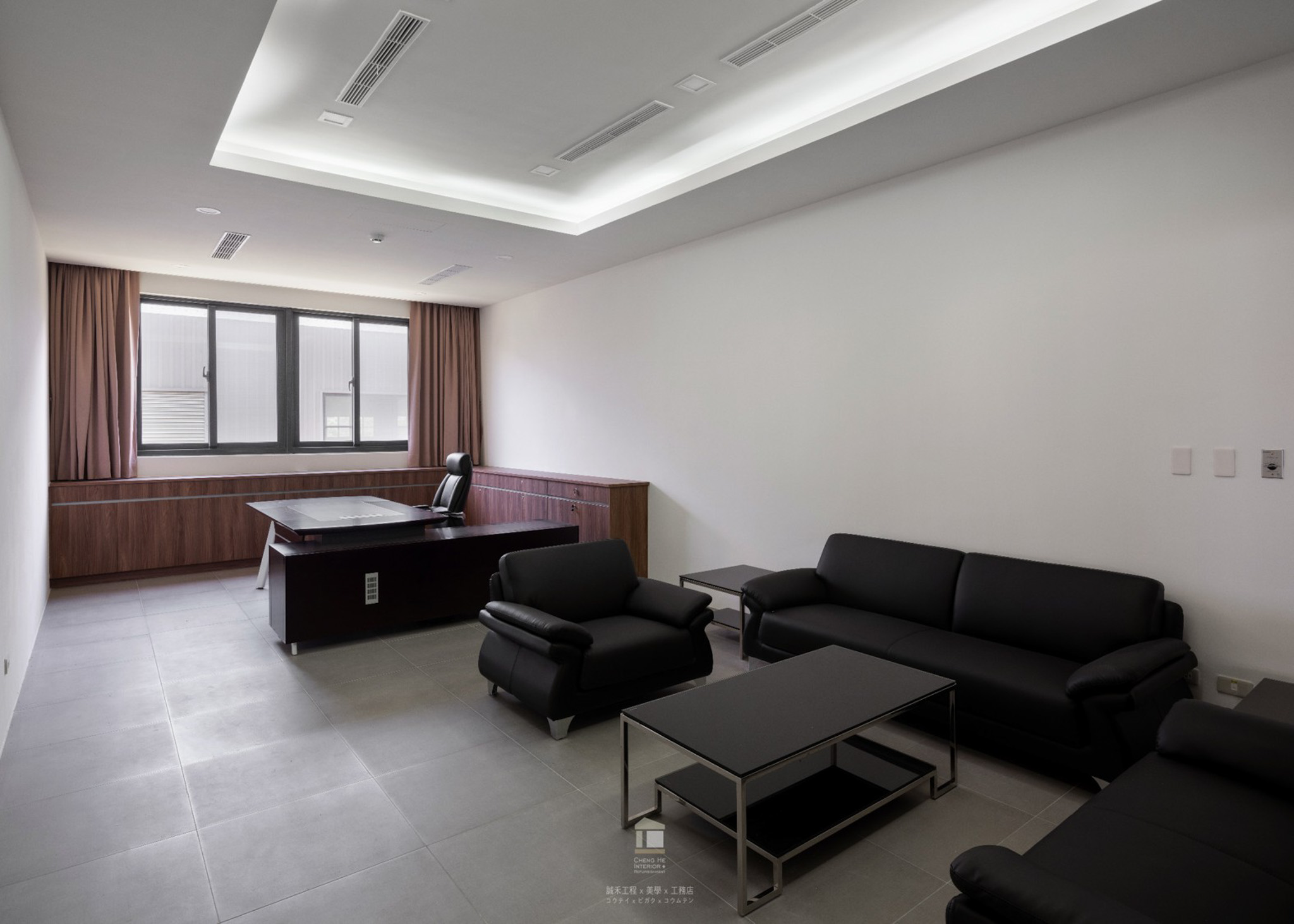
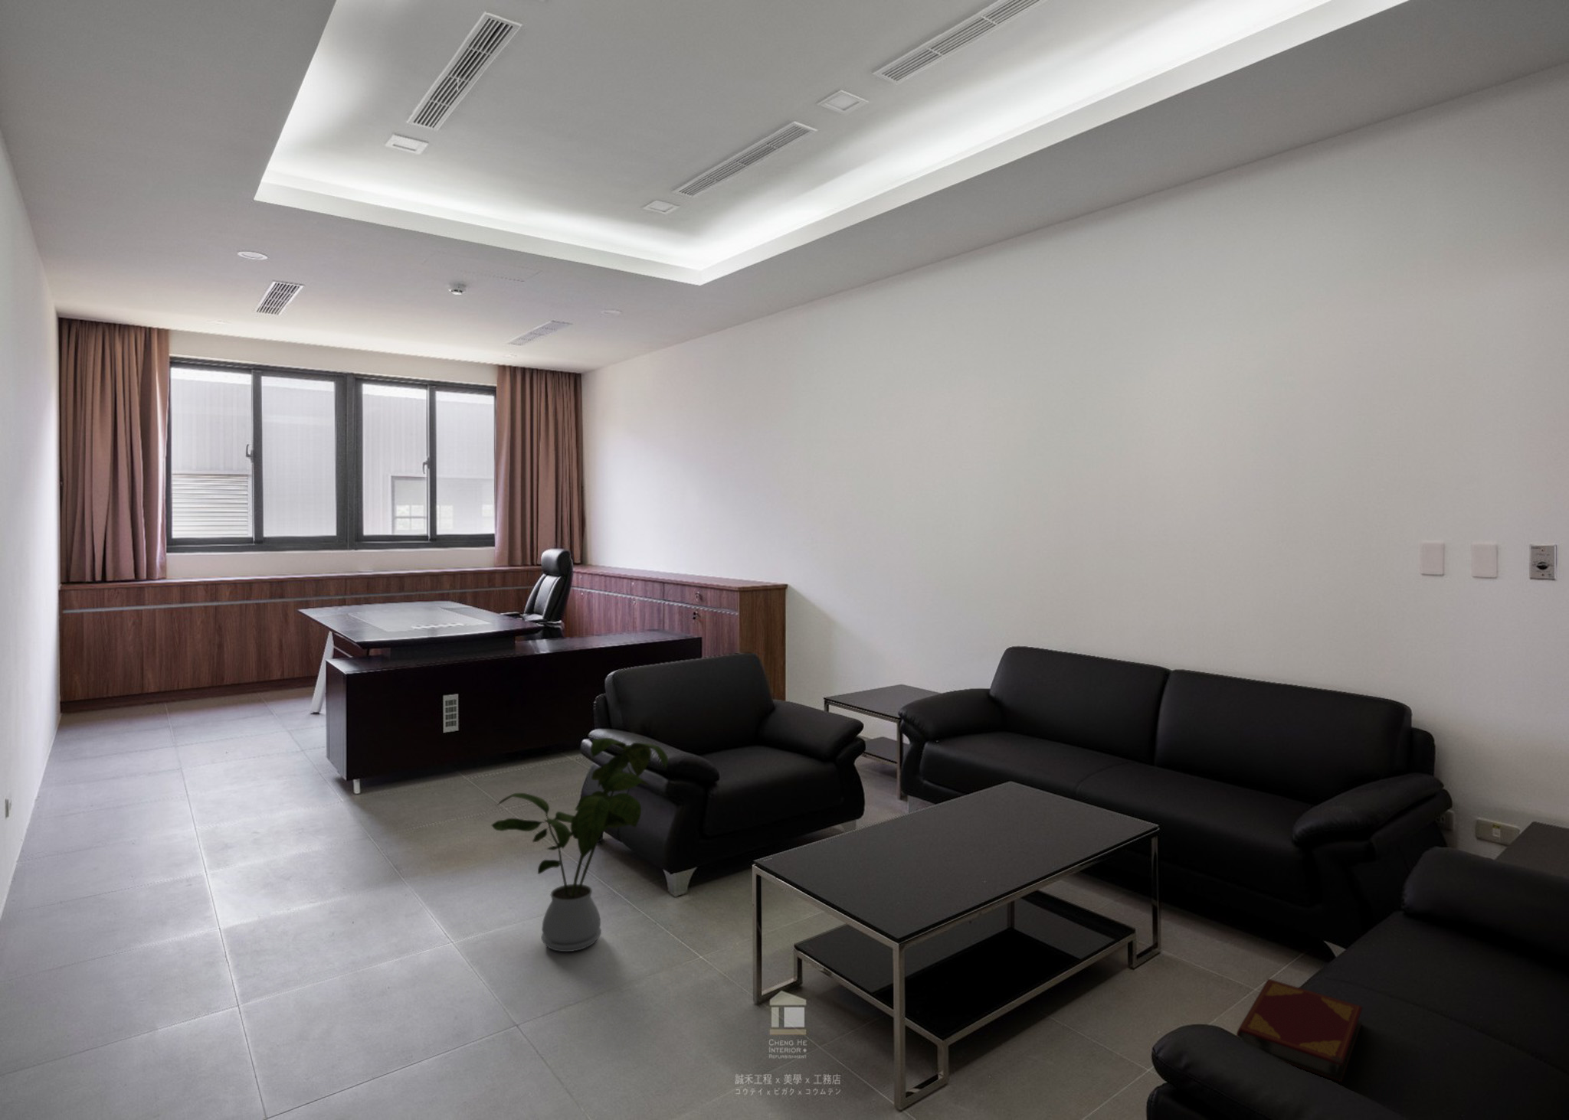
+ hardback book [1236,978,1363,1084]
+ house plant [491,737,669,953]
